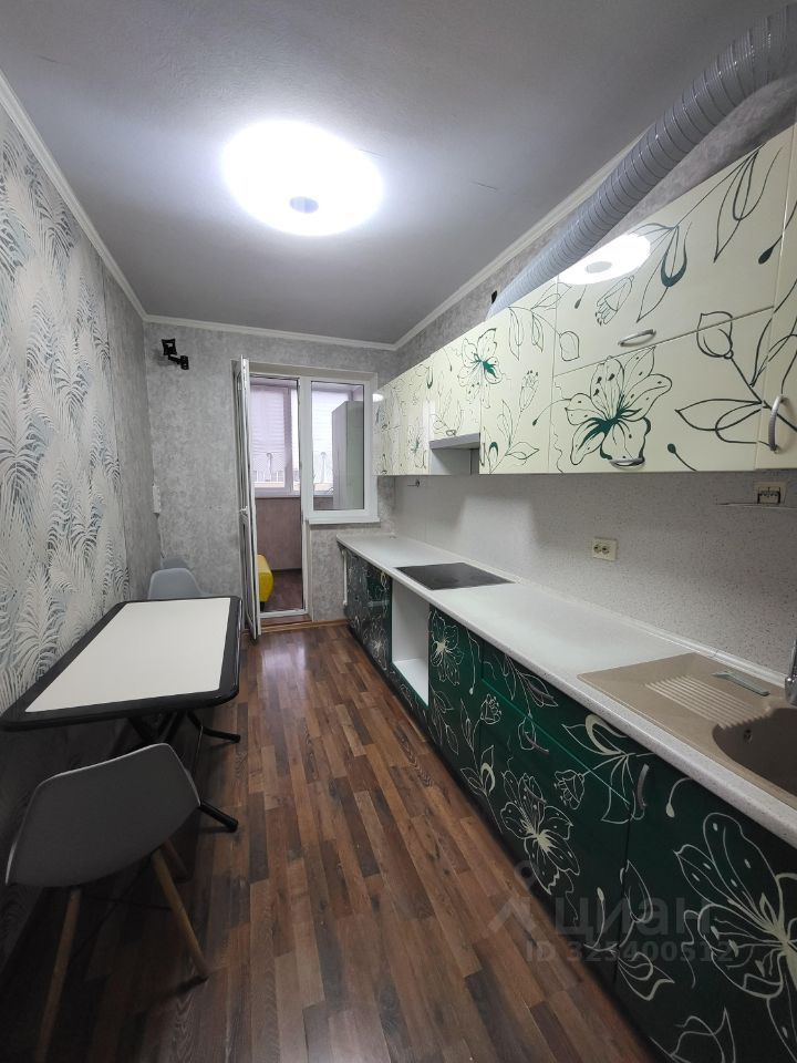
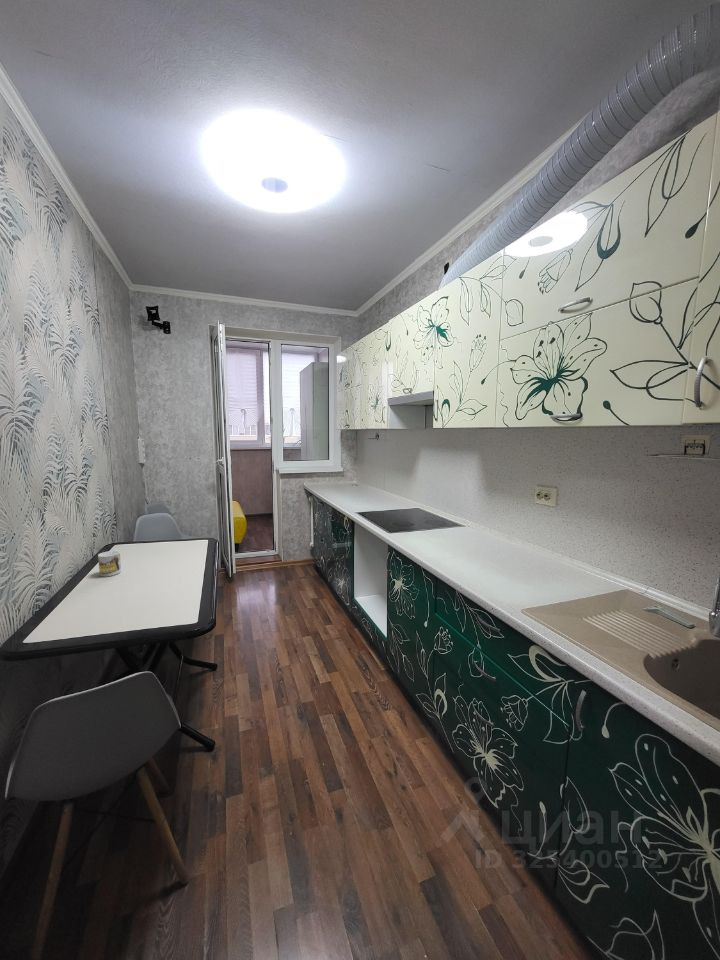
+ mug [97,550,122,577]
